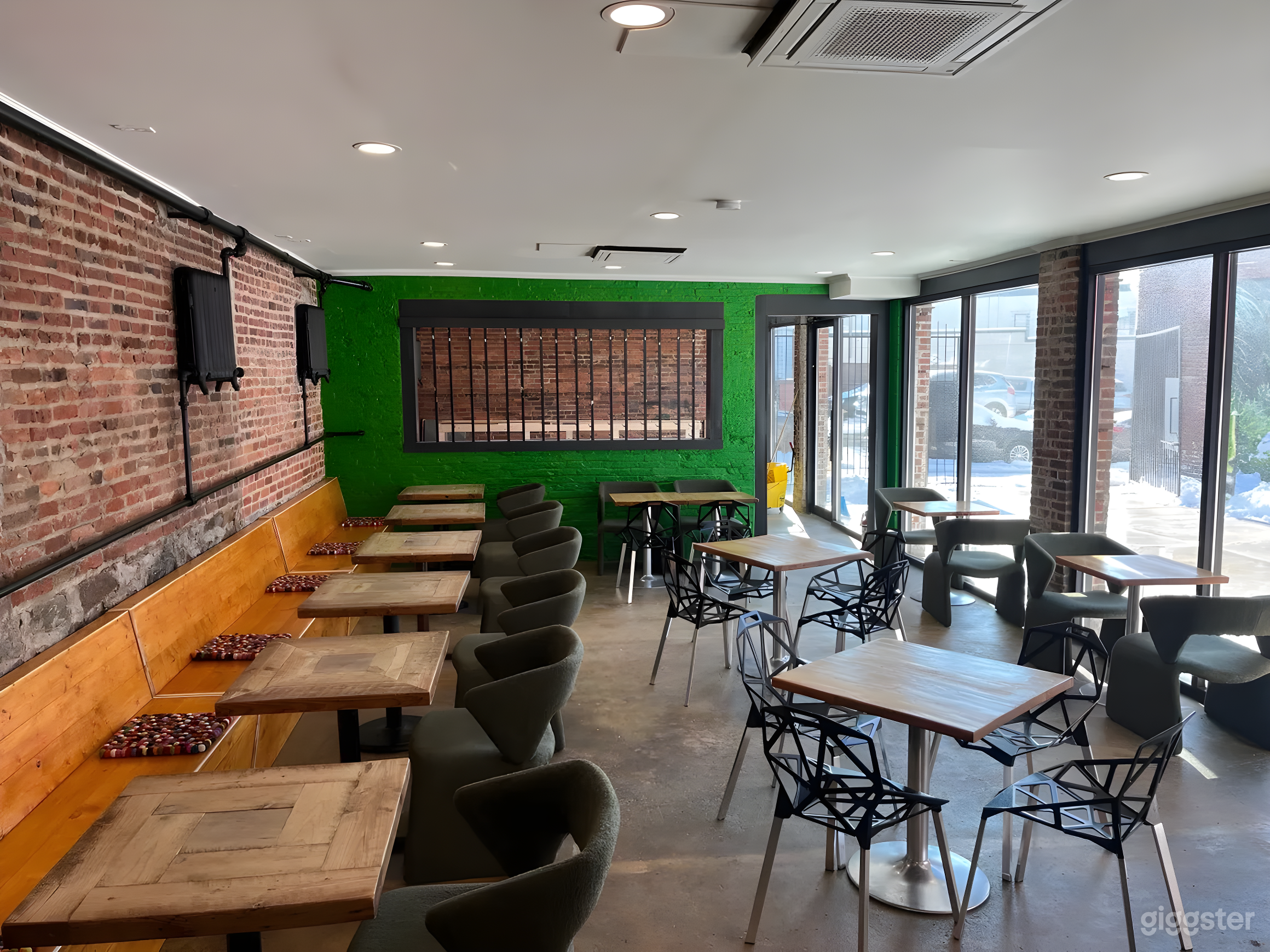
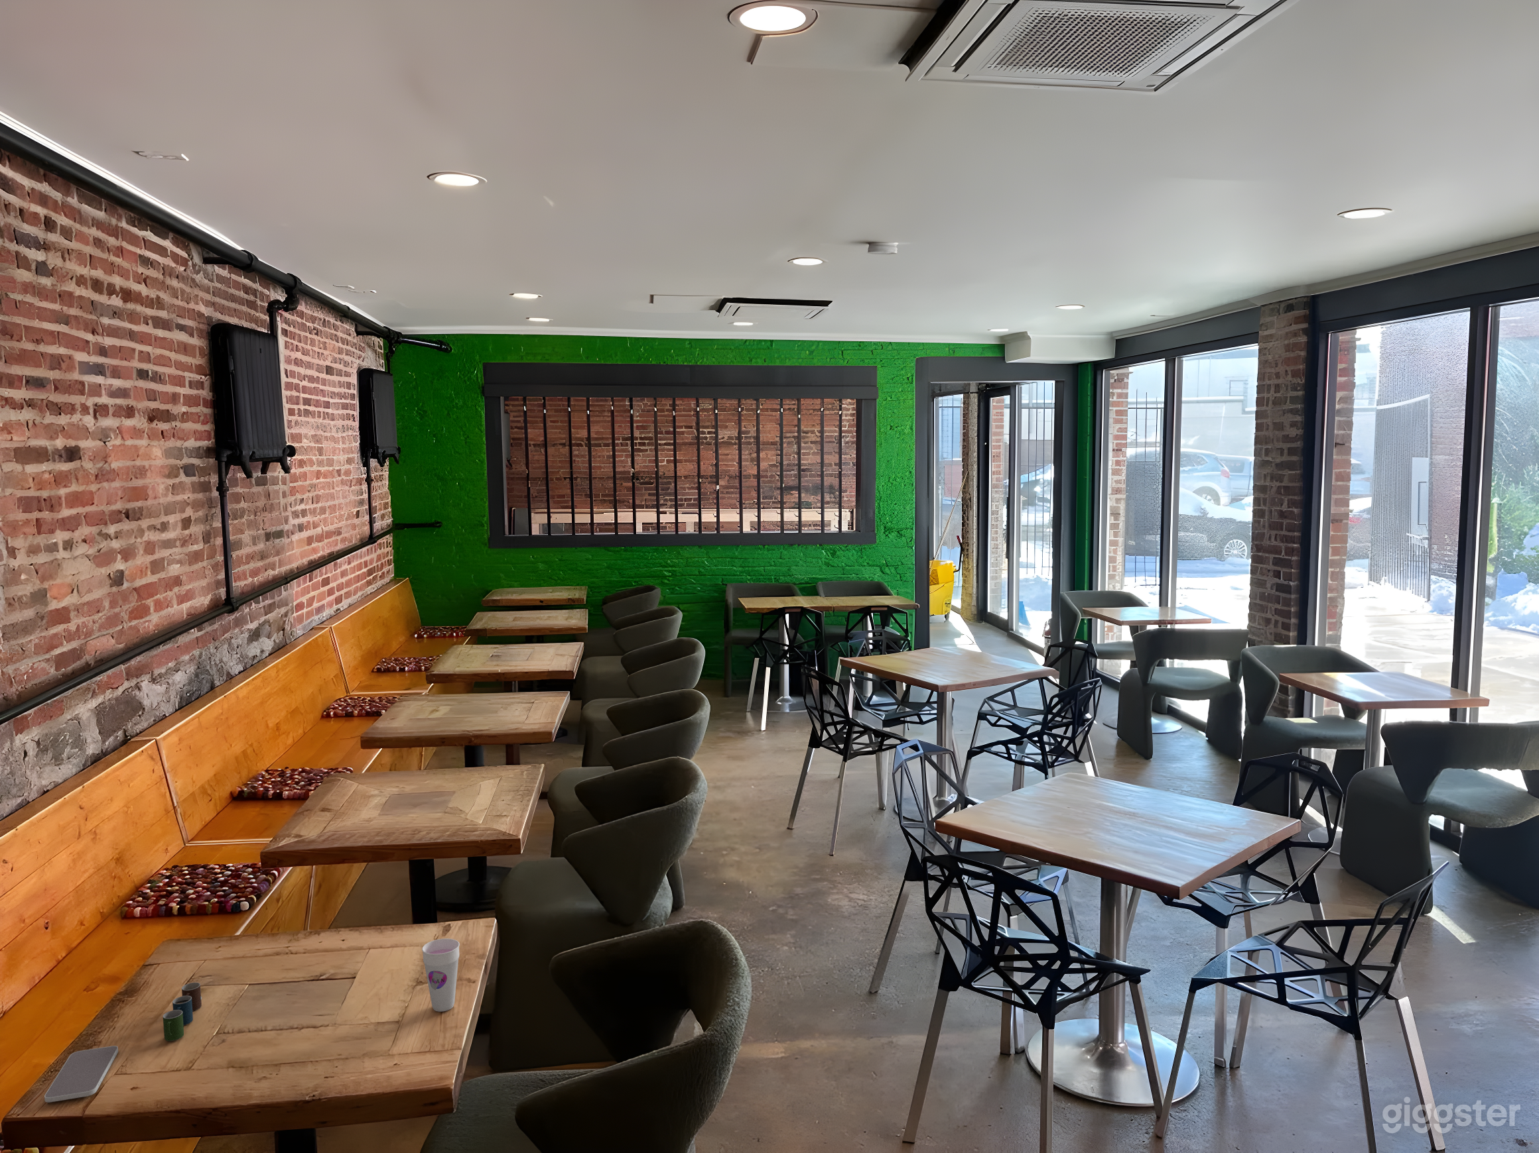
+ cup [422,937,460,1013]
+ cup [162,982,202,1042]
+ smartphone [44,1045,119,1102]
